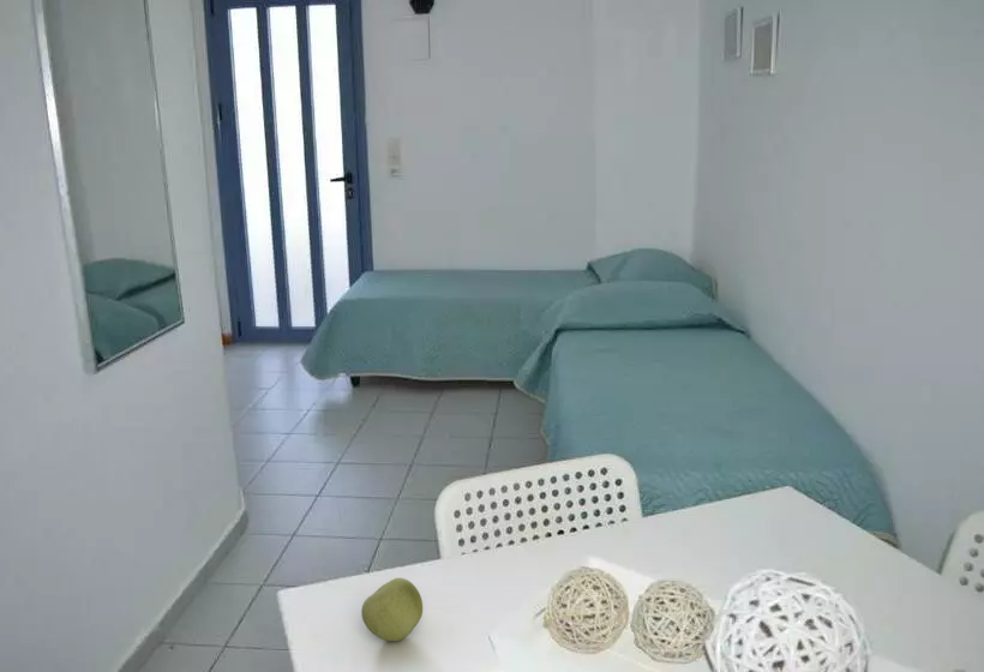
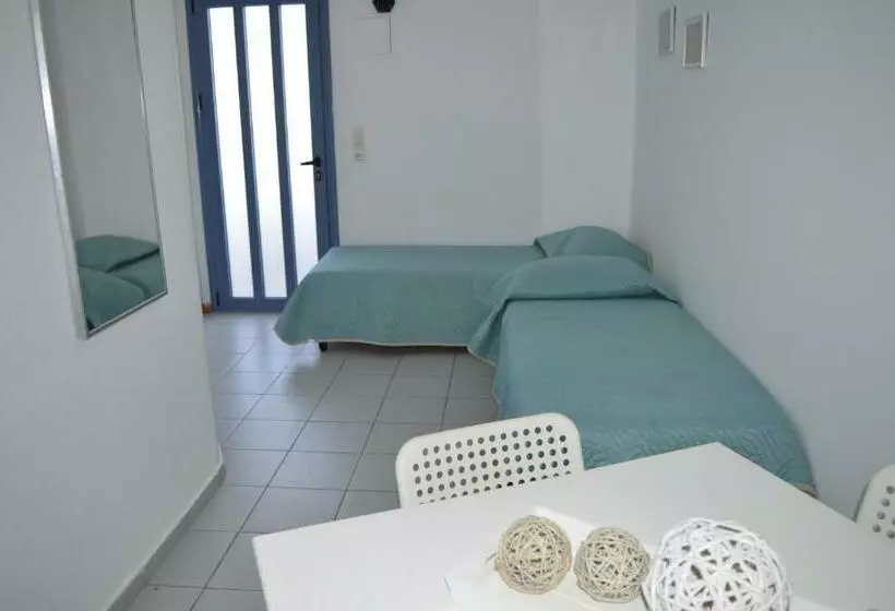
- apple [360,577,424,642]
